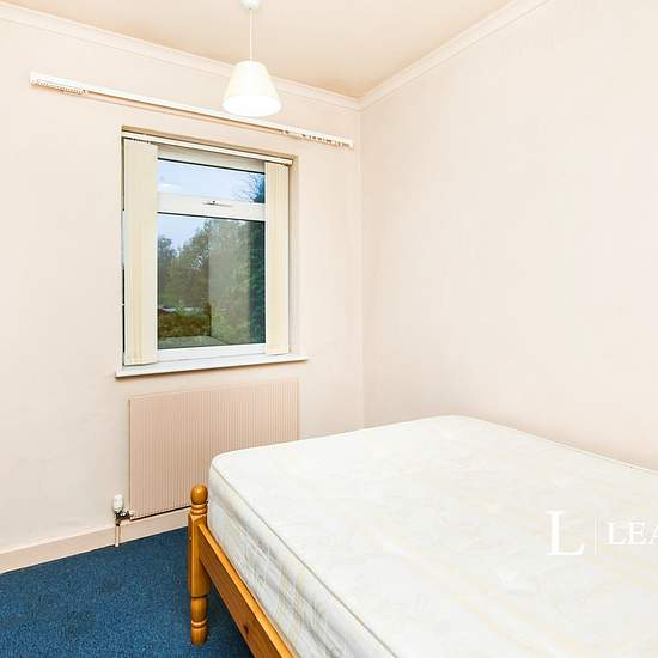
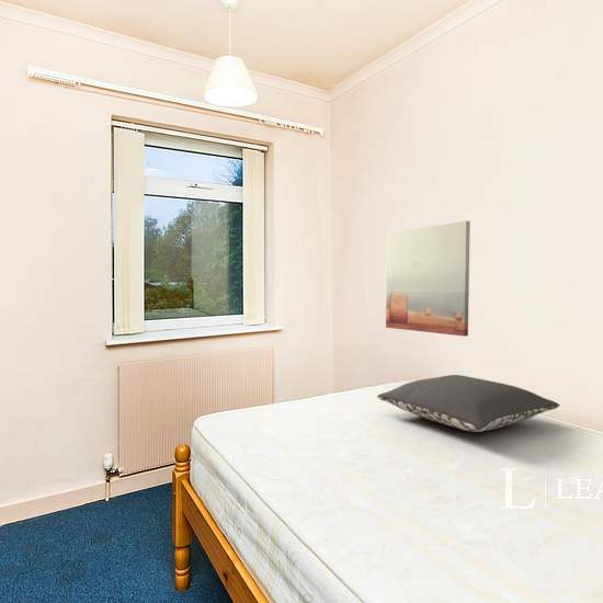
+ pillow [376,374,560,433]
+ wall art [385,220,471,338]
